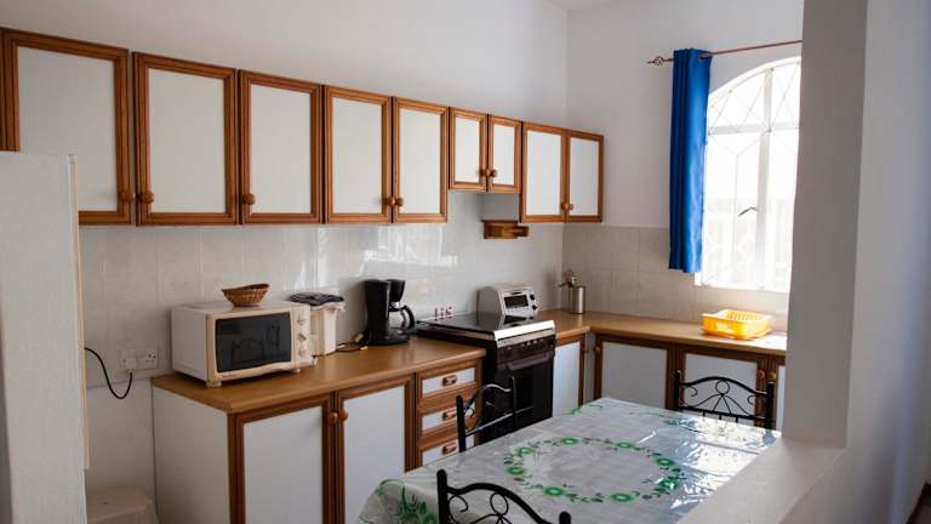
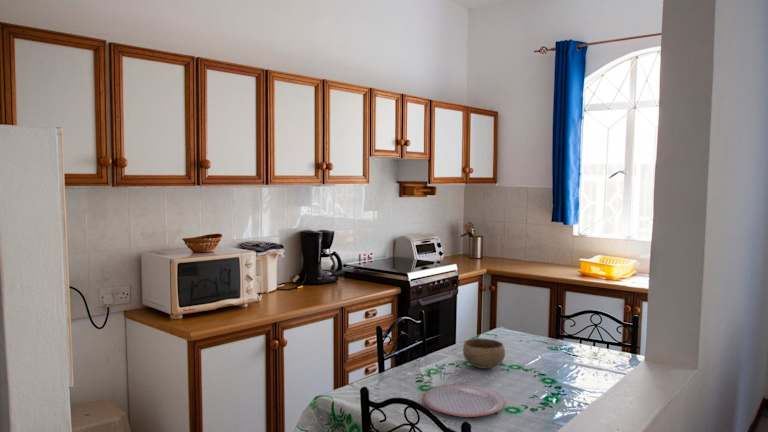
+ bowl [462,337,506,369]
+ plate [422,383,506,418]
